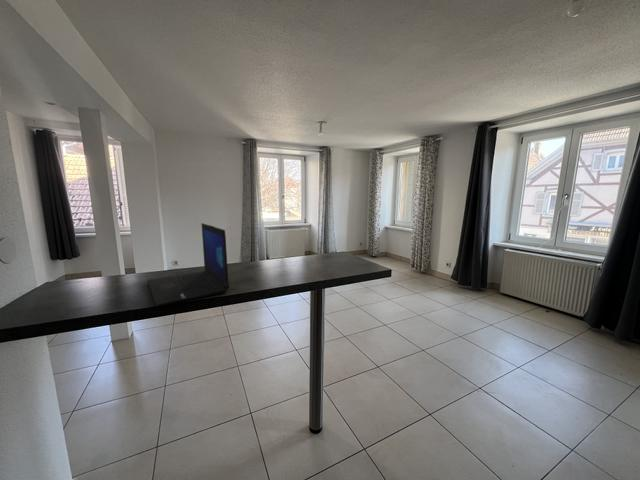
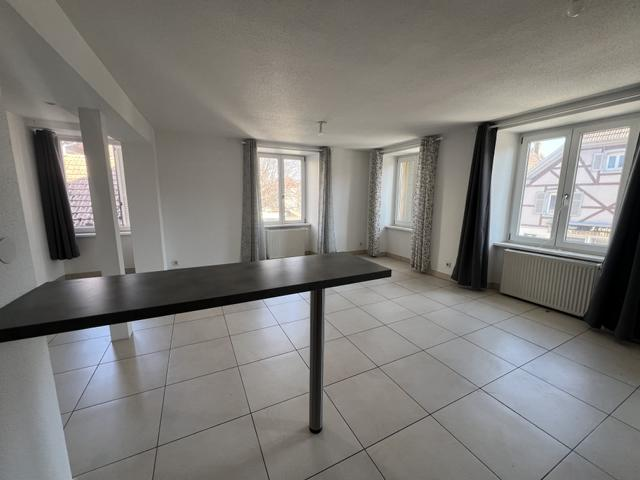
- laptop [146,222,230,307]
